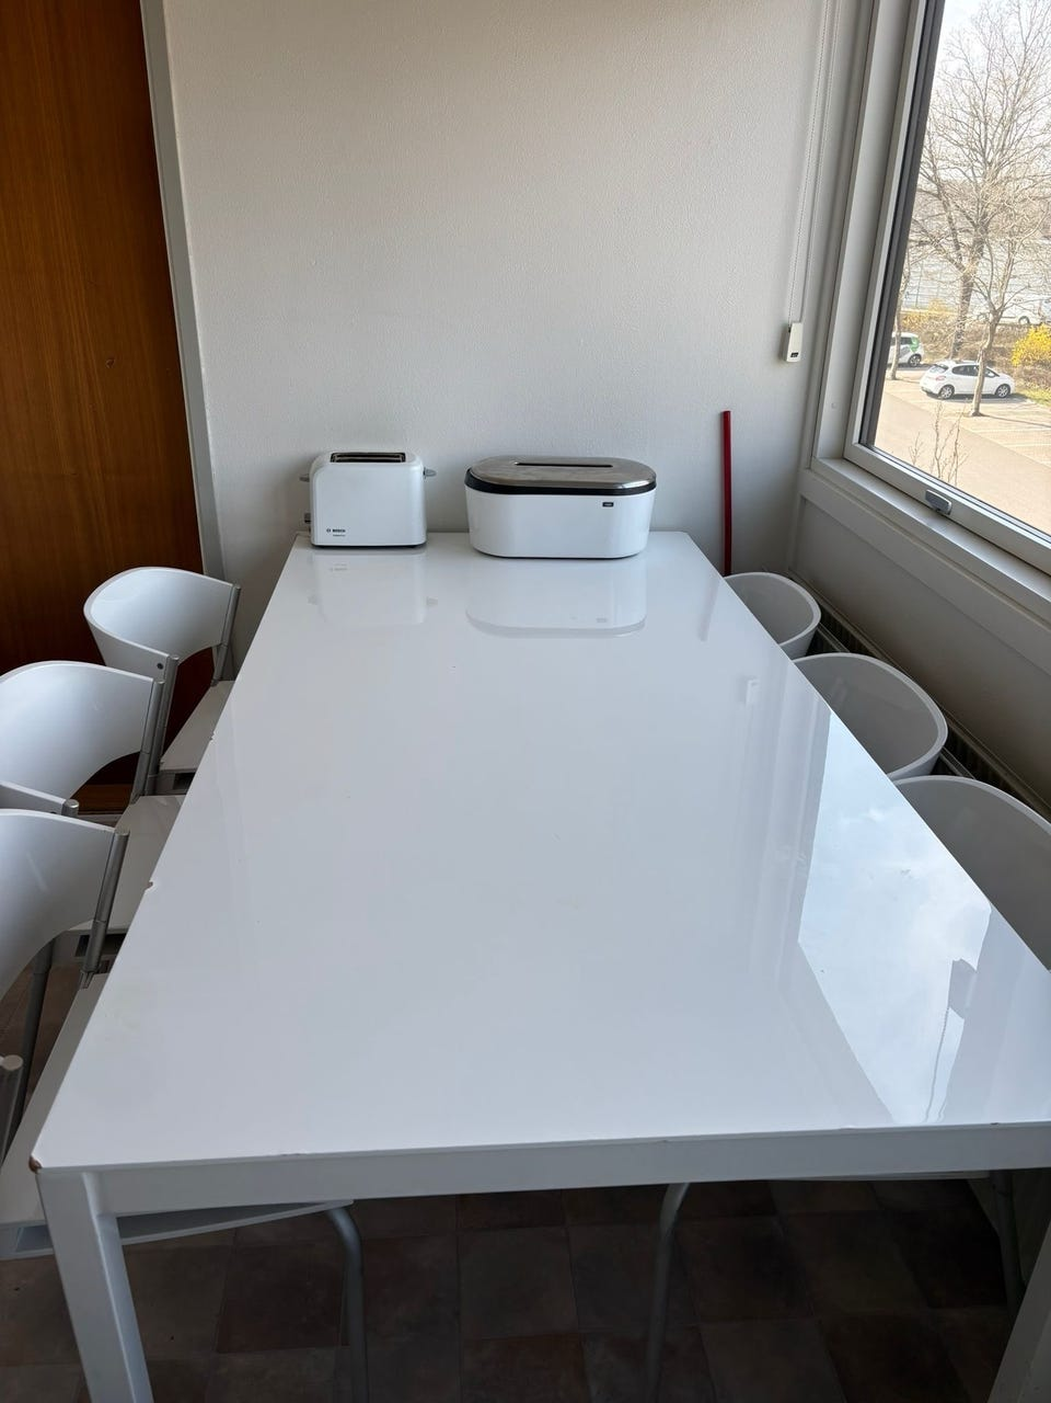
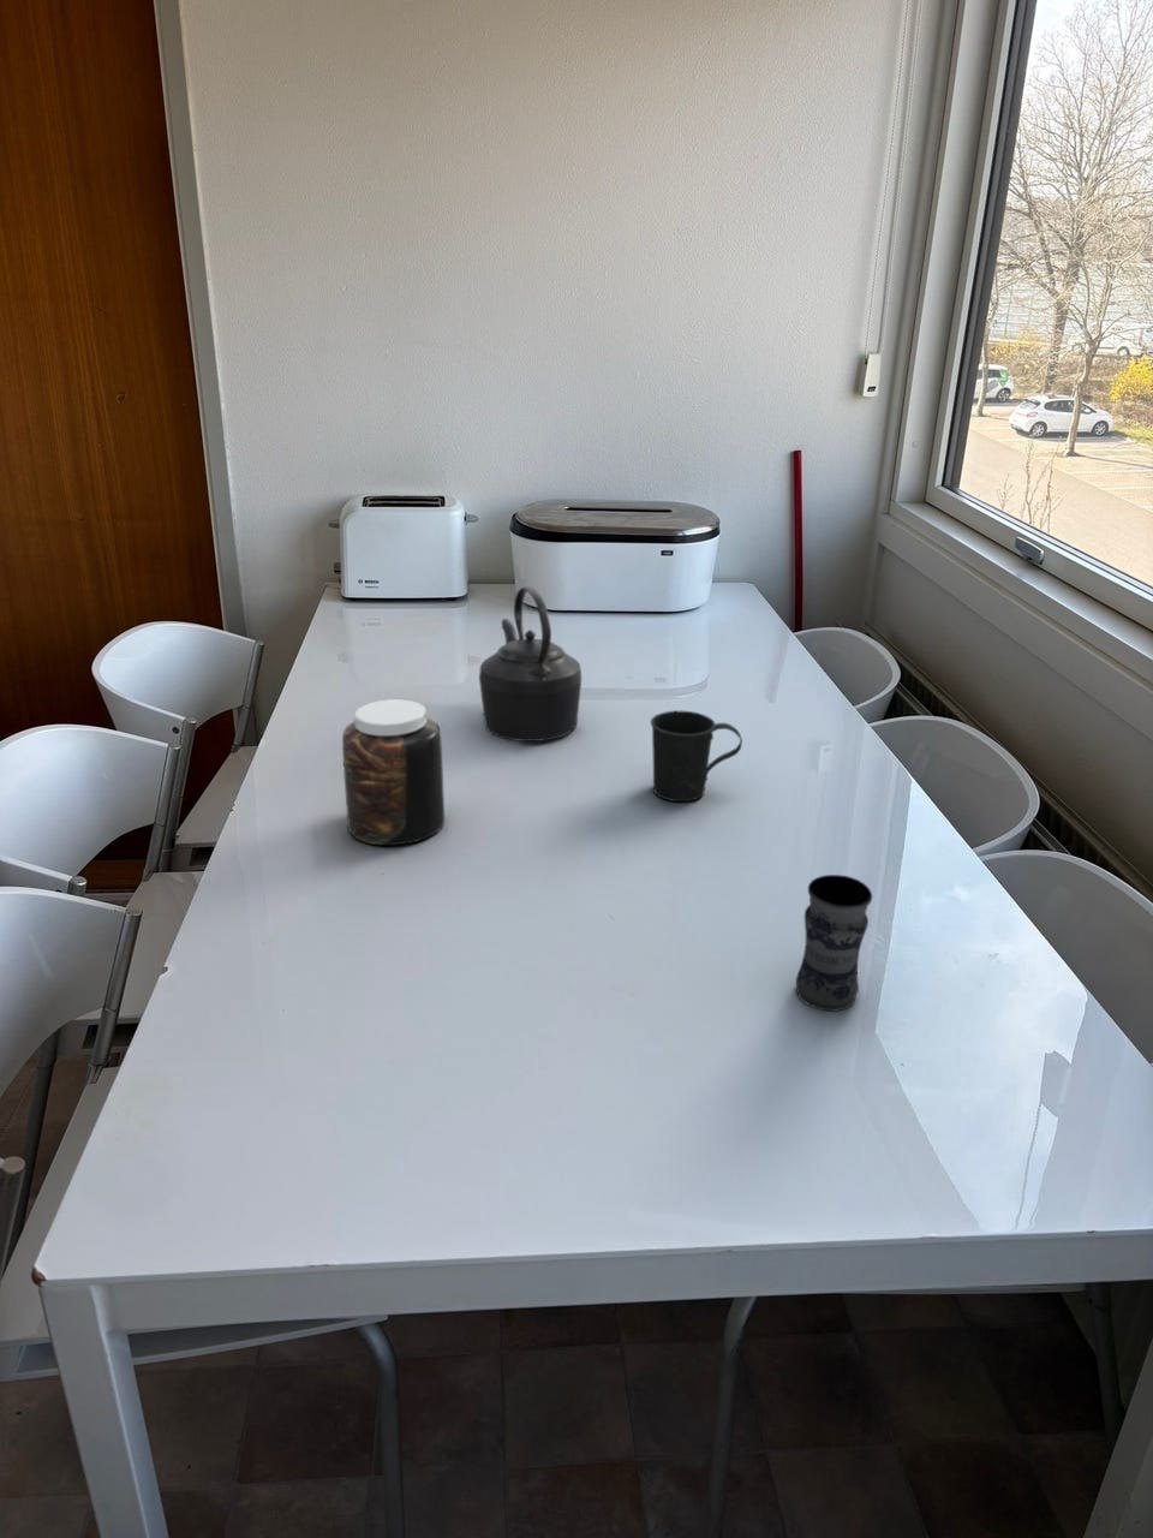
+ jar [342,698,446,847]
+ mug [649,710,744,803]
+ kettle [478,585,583,742]
+ jar [795,873,873,1012]
